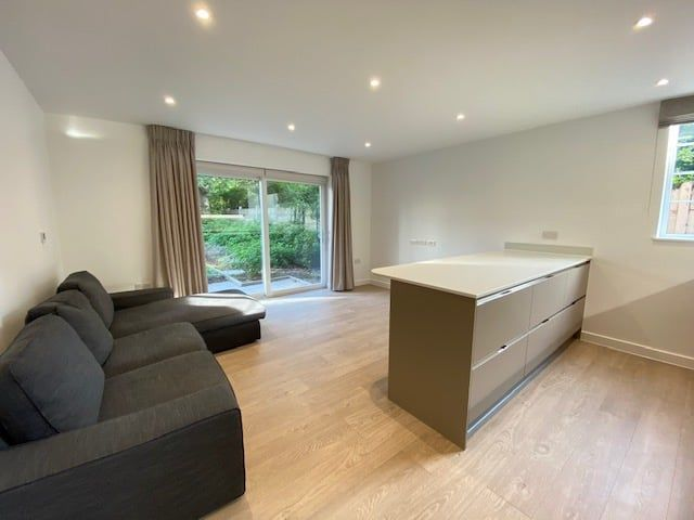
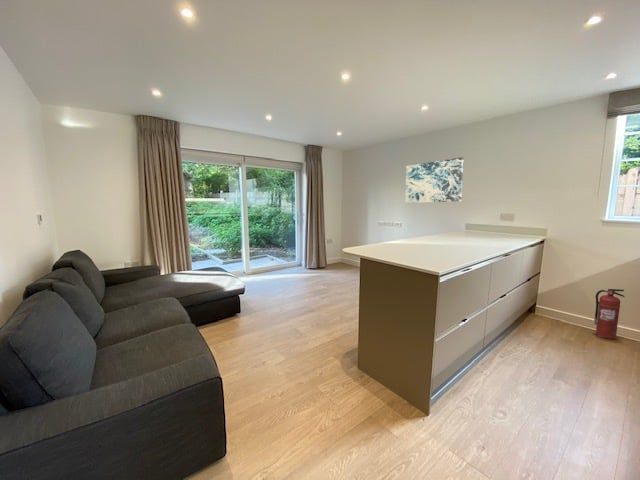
+ fire extinguisher [593,288,625,340]
+ wall art [404,156,464,204]
